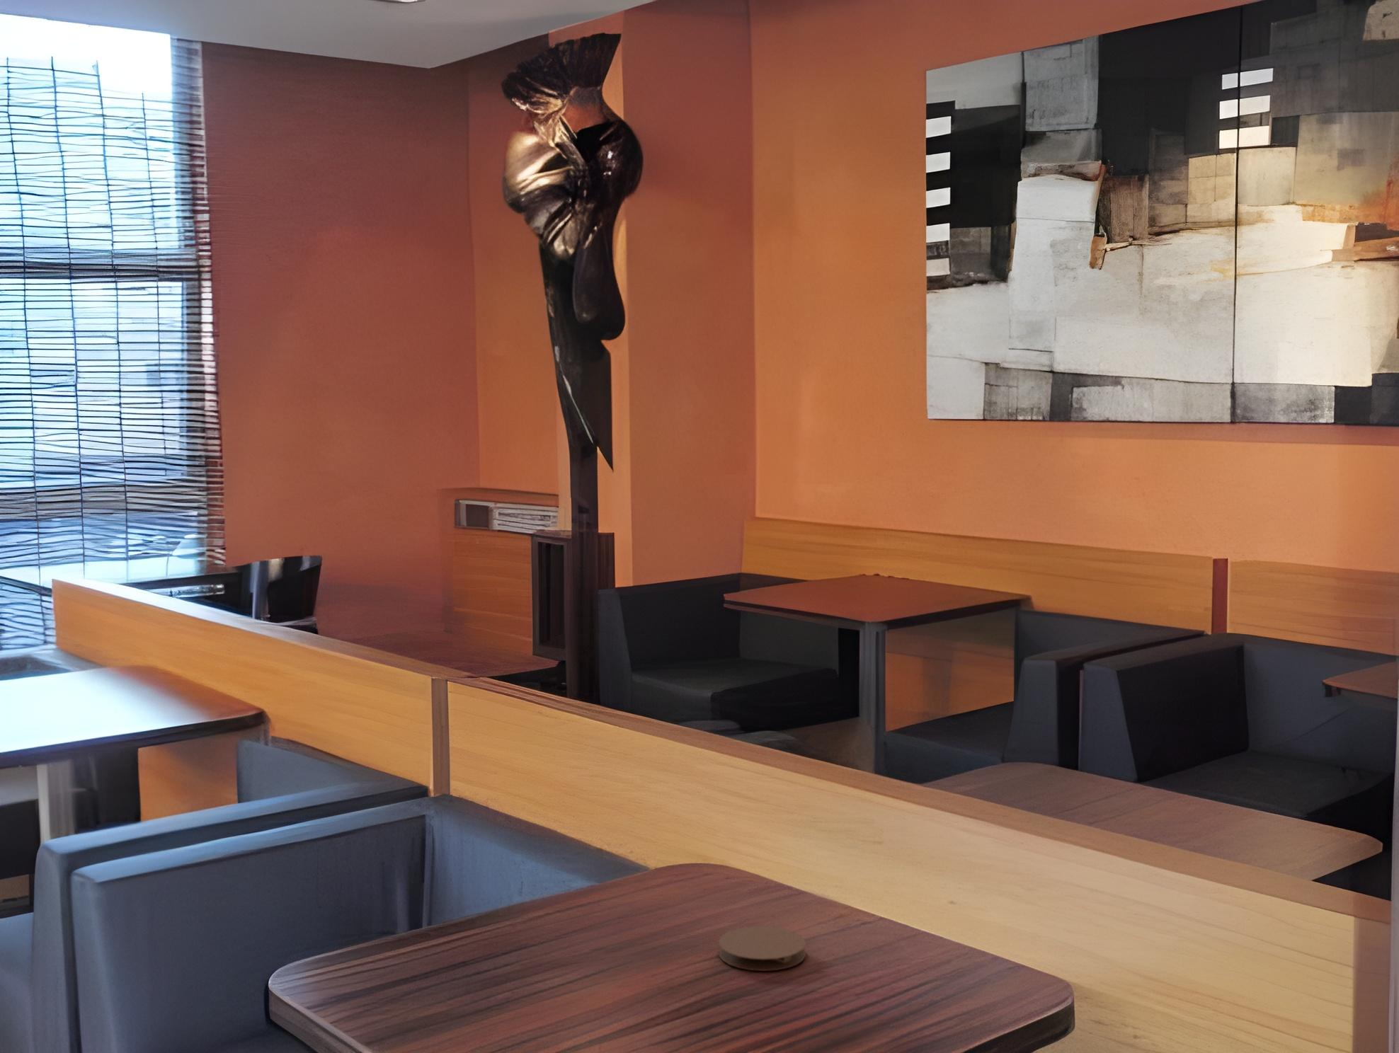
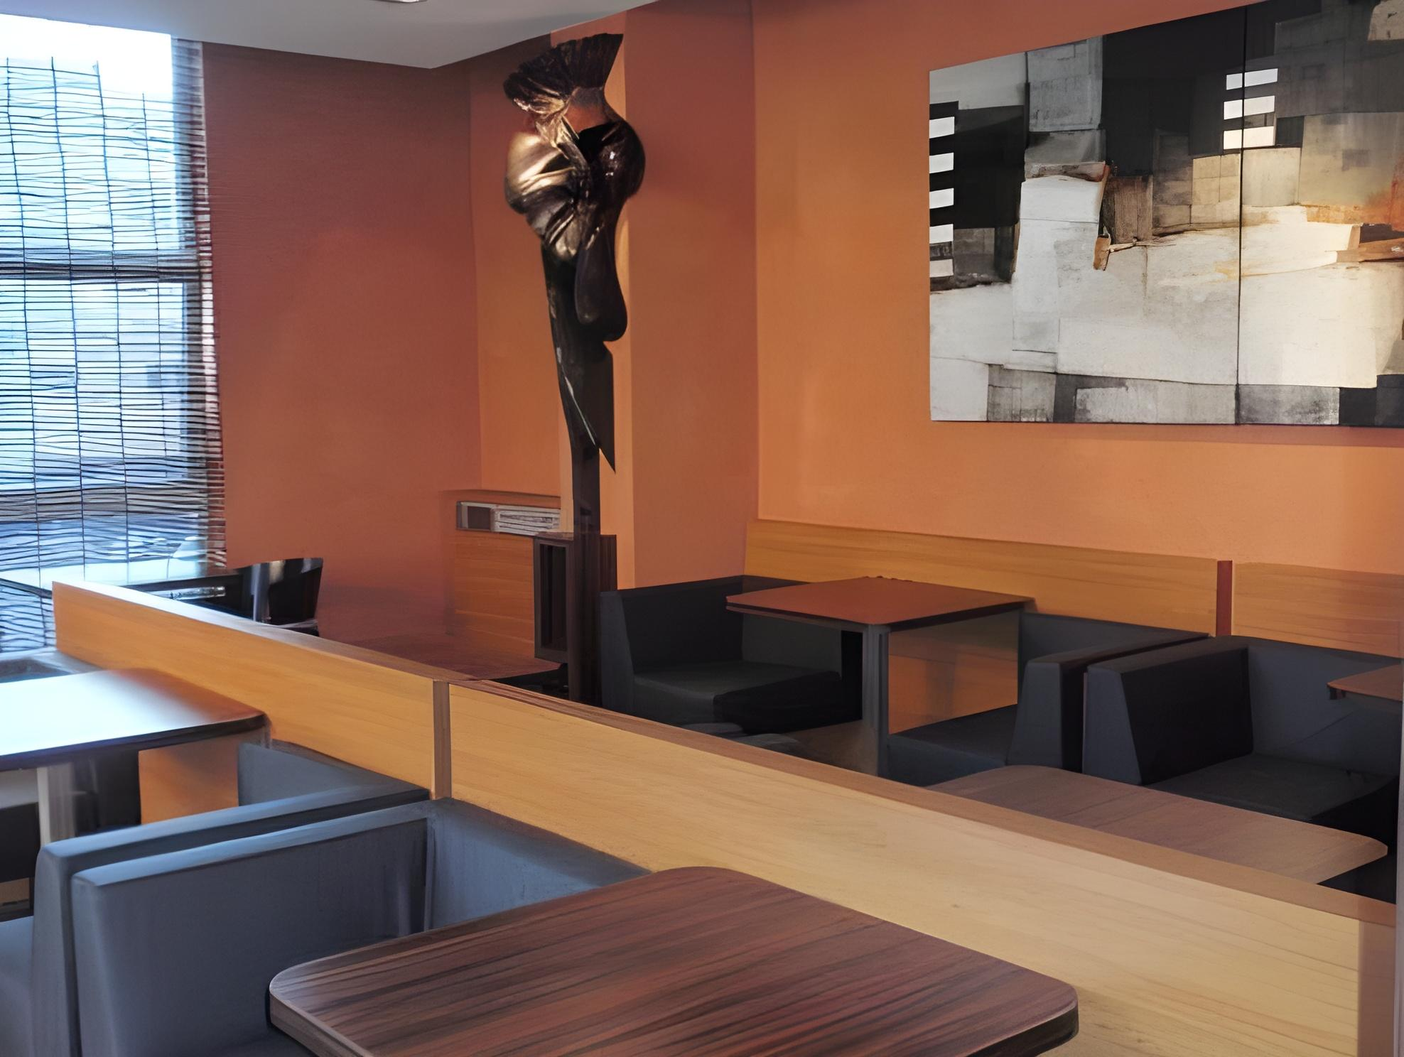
- coaster [718,926,807,971]
